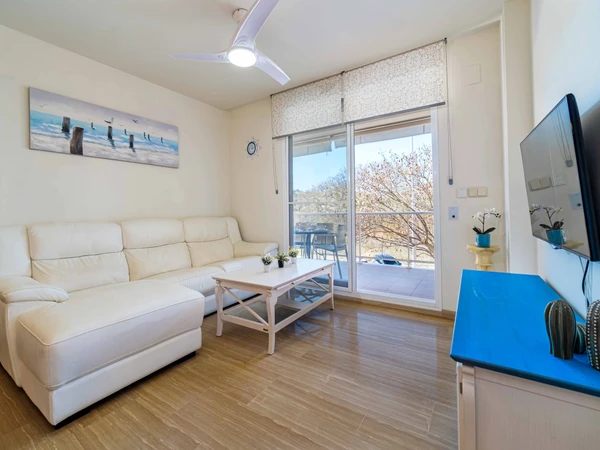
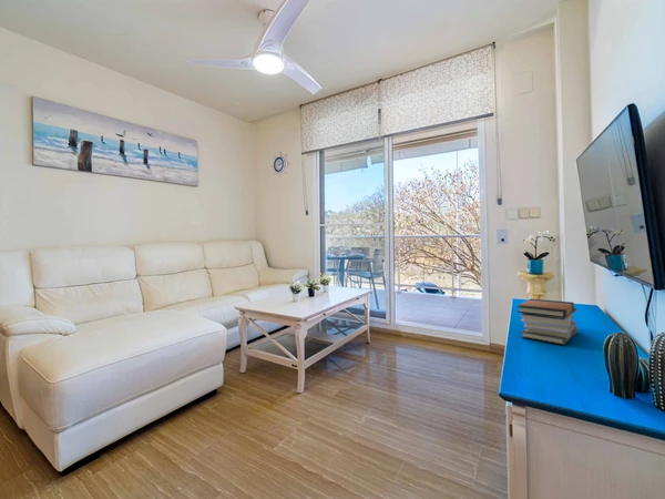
+ book stack [515,297,579,346]
